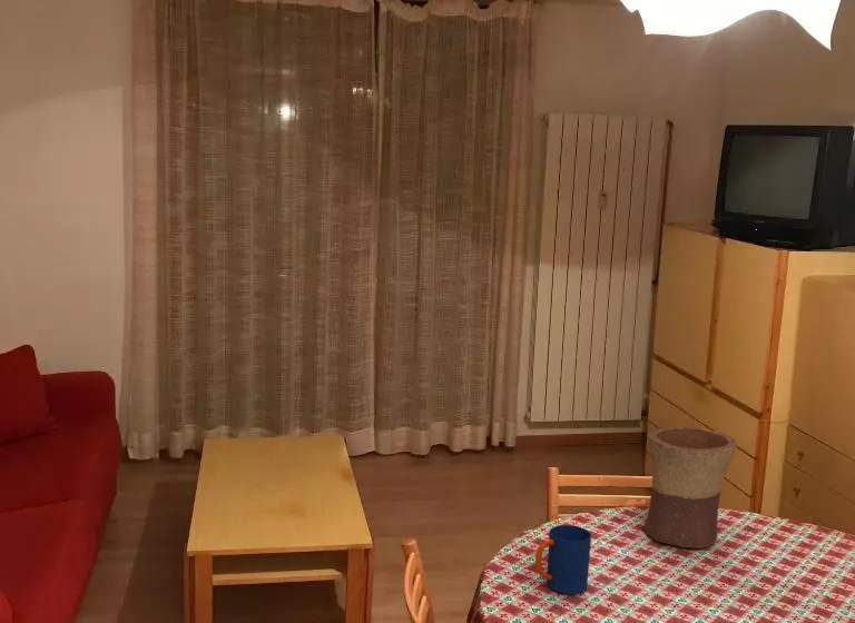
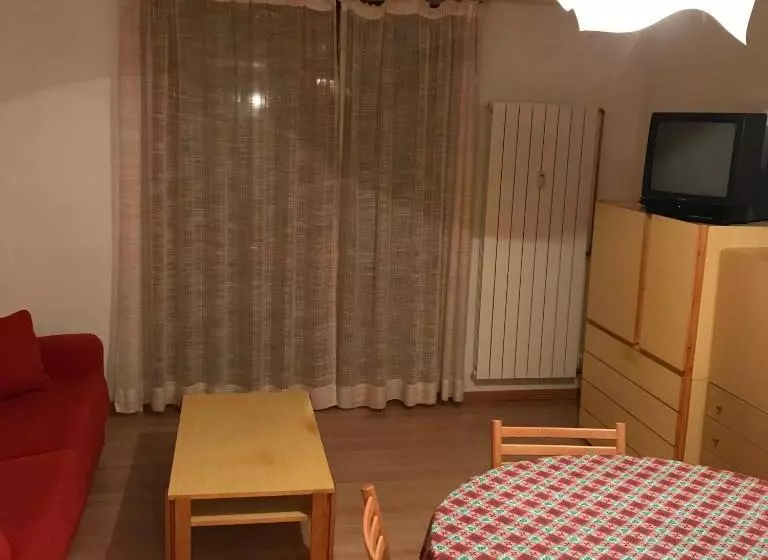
- mug [534,524,592,595]
- flower pot [643,425,738,550]
